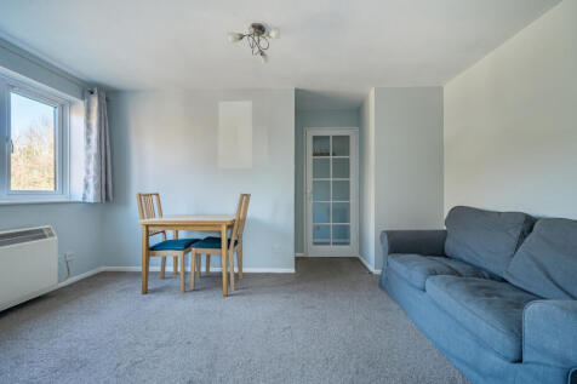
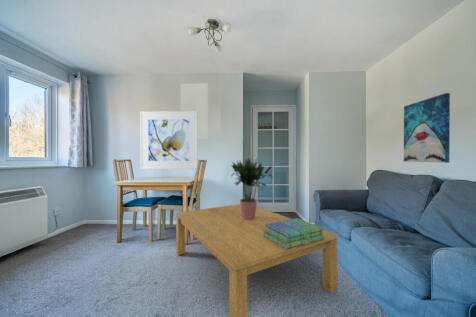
+ wall art [403,92,451,164]
+ stack of books [263,217,325,250]
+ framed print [139,110,199,170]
+ potted plant [230,157,273,220]
+ coffee table [175,203,339,317]
